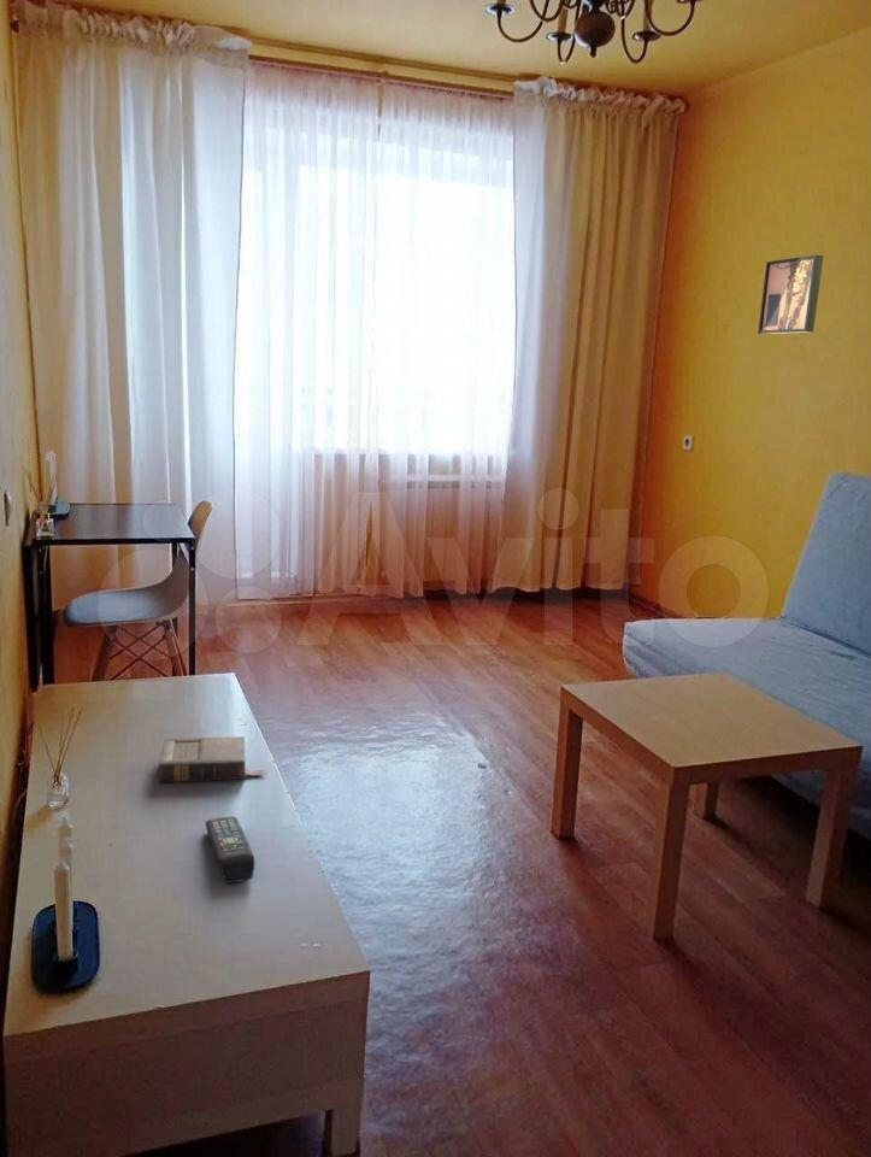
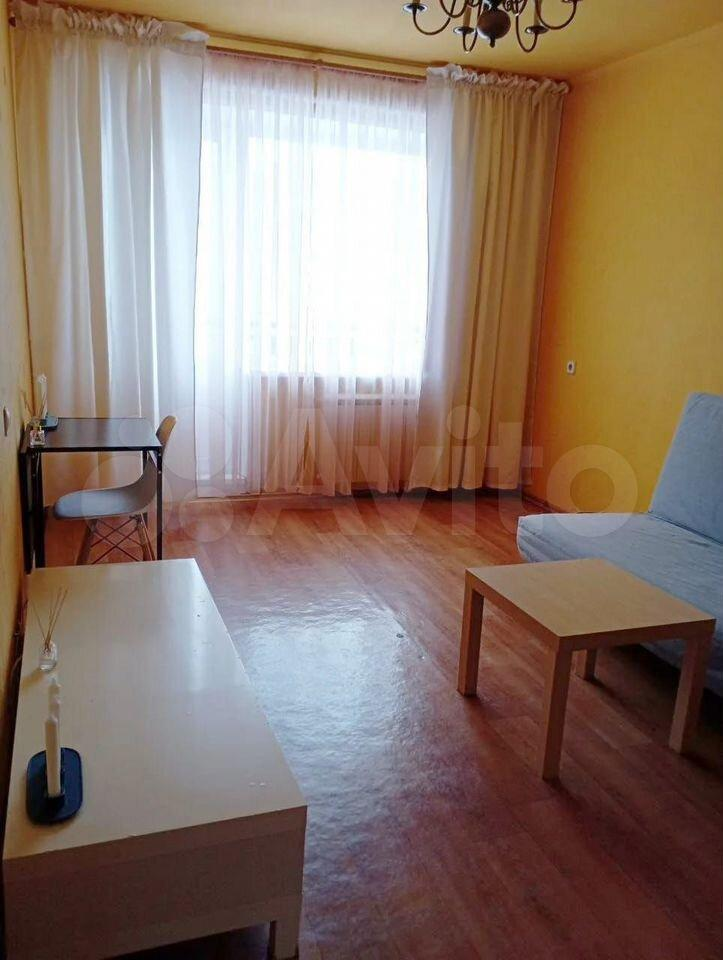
- wall art [757,253,825,335]
- remote control [205,816,255,885]
- book [158,735,267,783]
